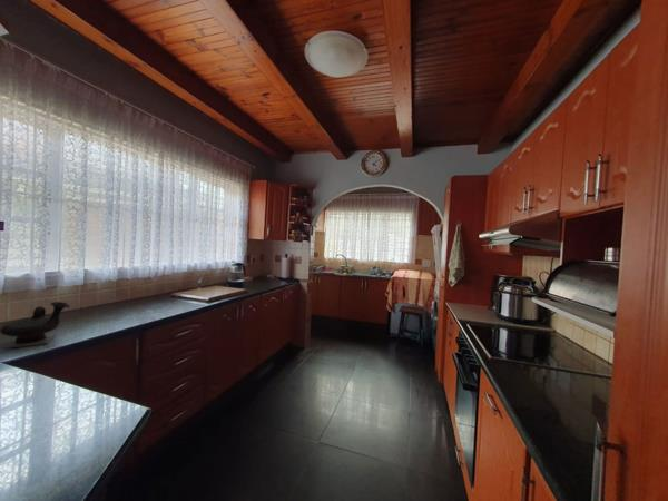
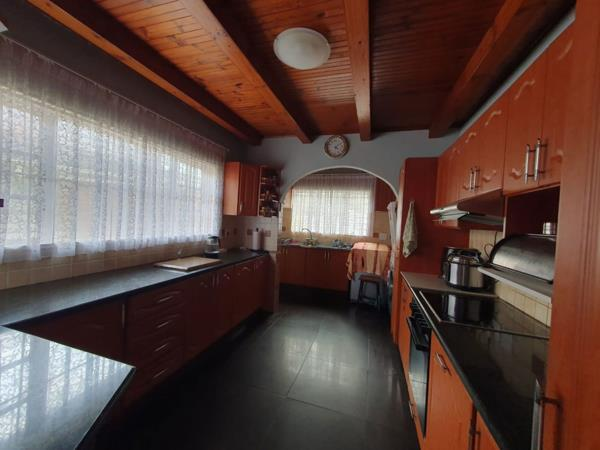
- teapot [0,301,71,350]
